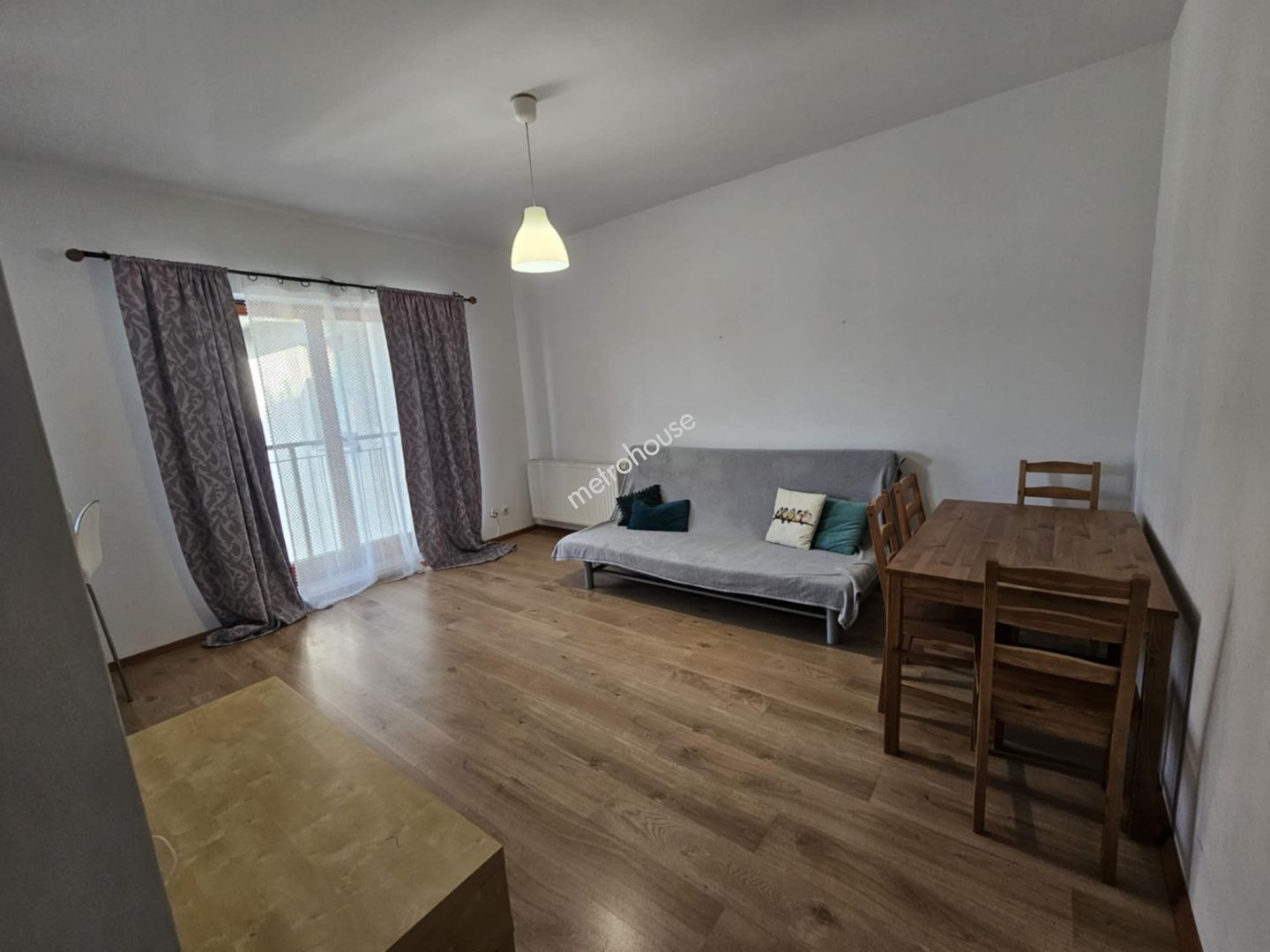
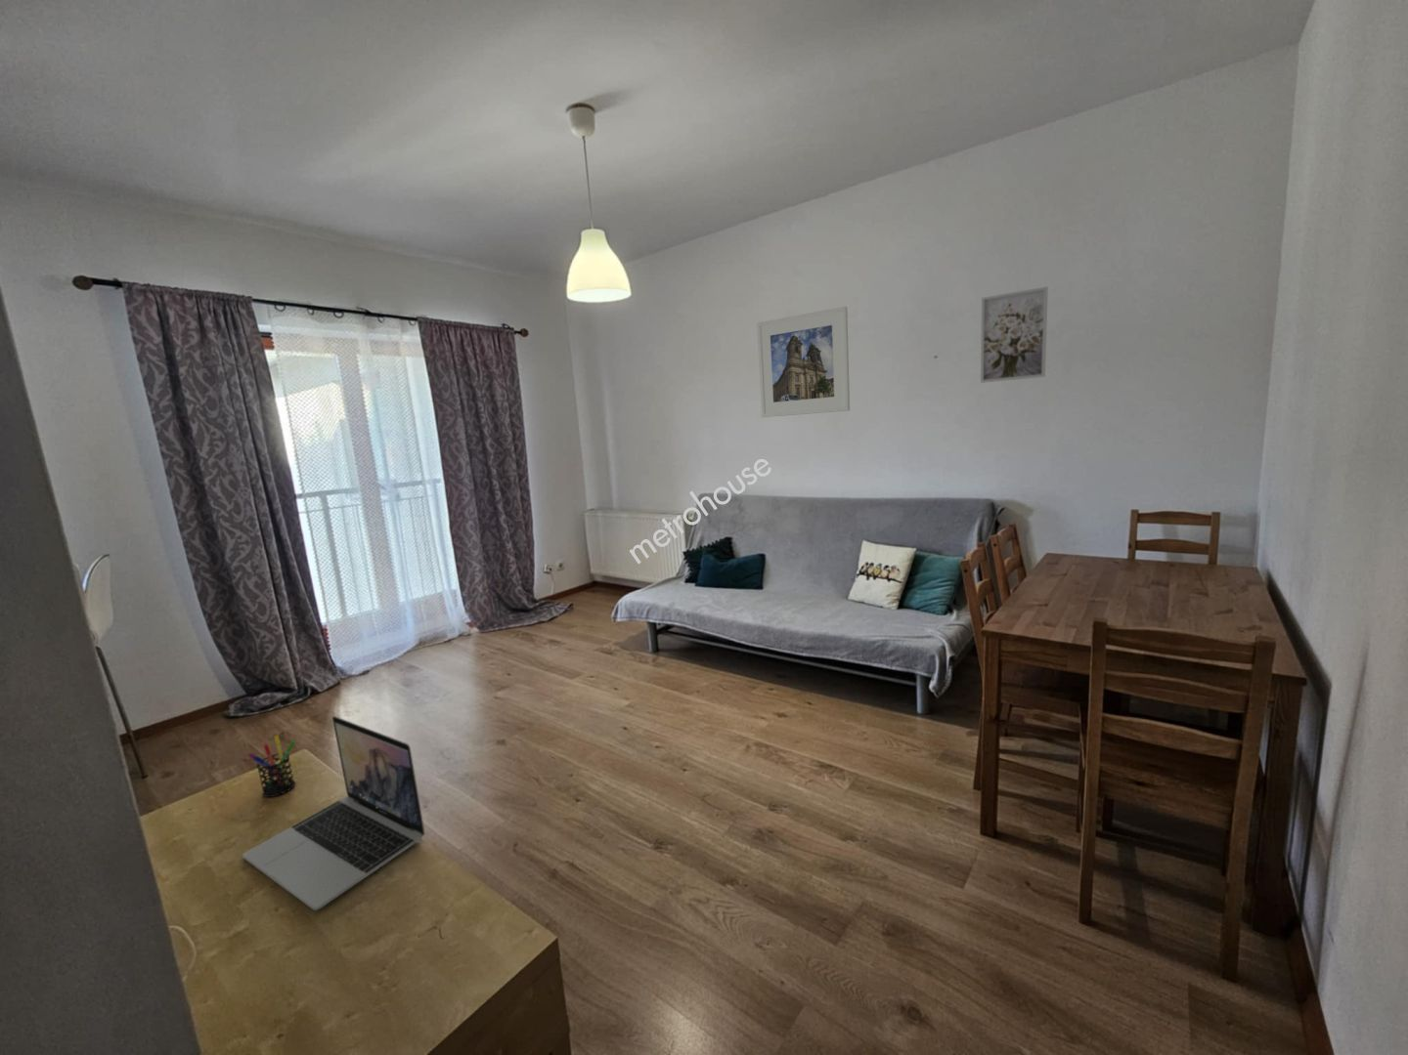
+ wall art [980,285,1049,383]
+ laptop [242,715,427,911]
+ pen holder [247,735,296,798]
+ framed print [756,306,850,418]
